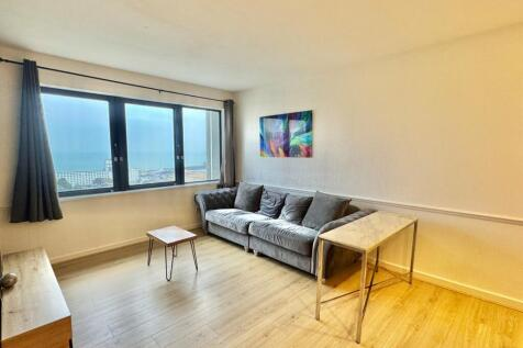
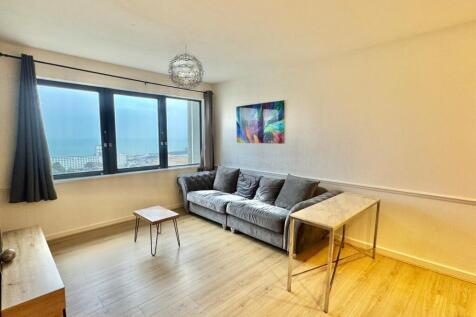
+ pendant light [167,44,205,91]
